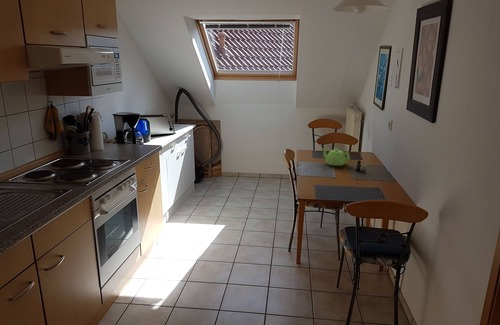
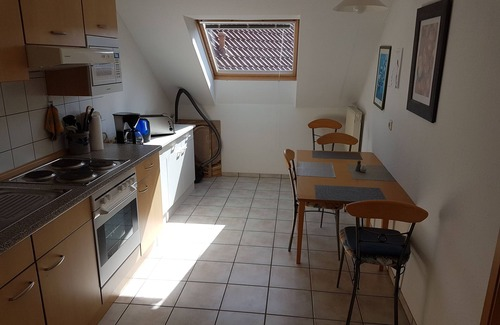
- teapot [321,147,351,167]
